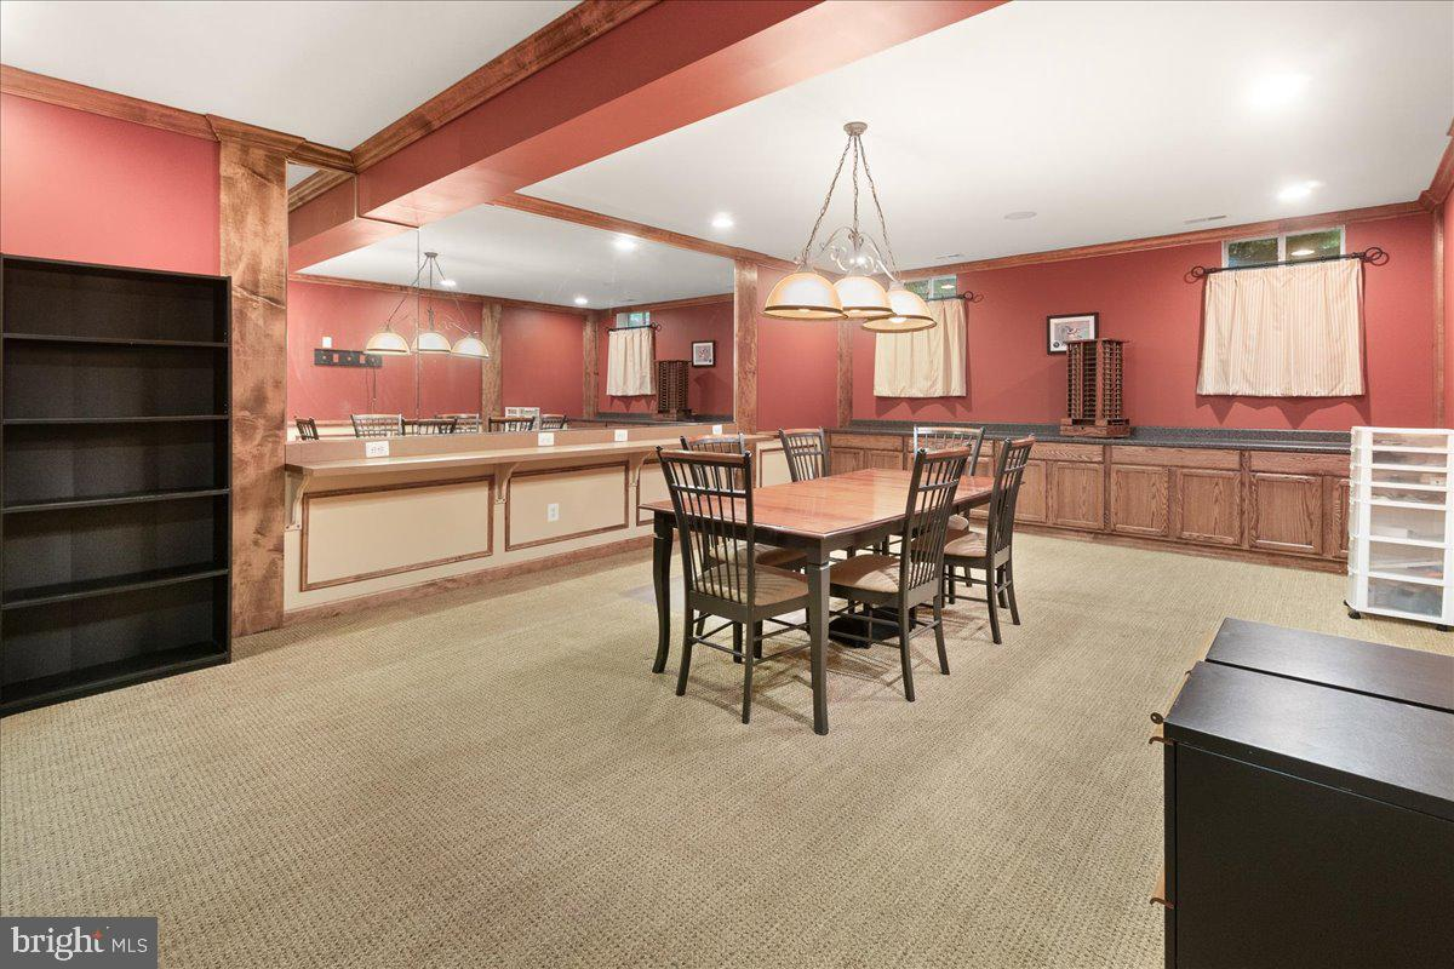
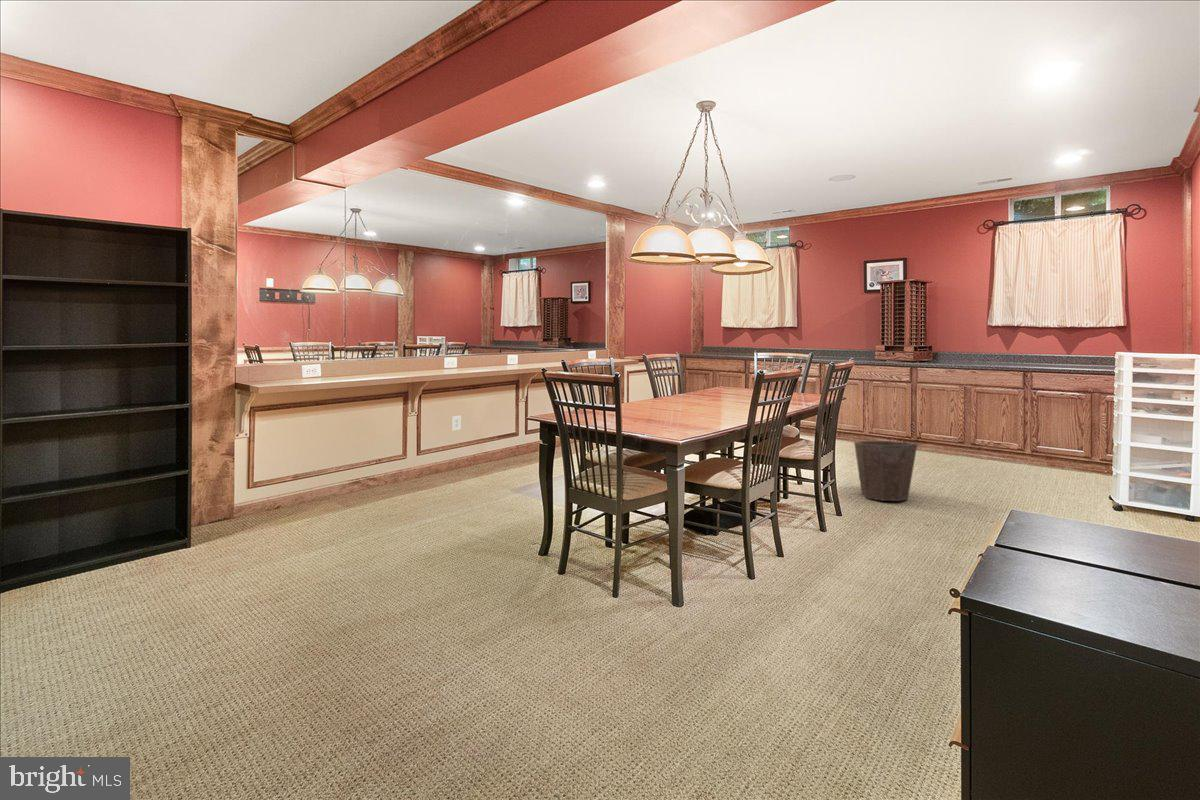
+ waste bin [853,440,918,502]
